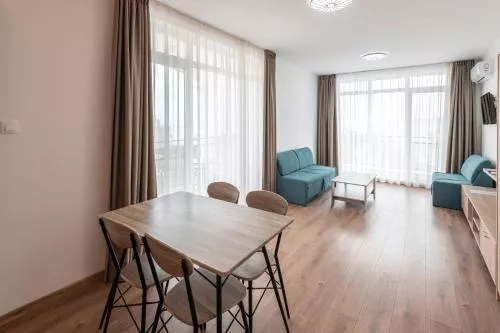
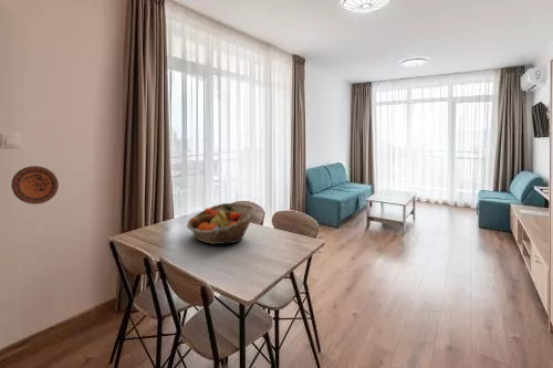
+ decorative plate [10,165,60,206]
+ fruit basket [186,202,258,245]
